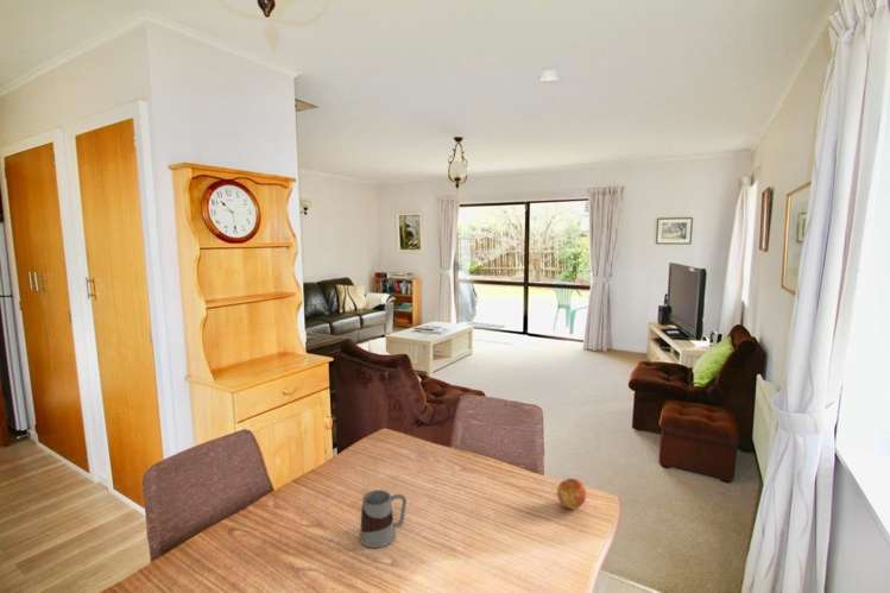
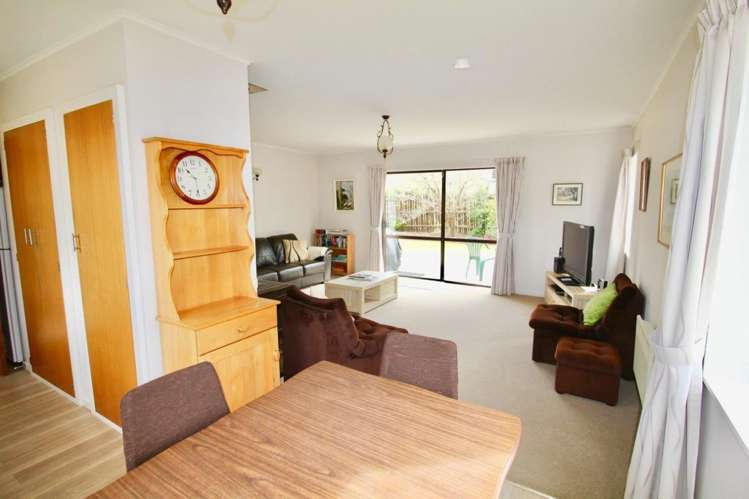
- mug [358,488,408,549]
- apple [556,477,587,511]
